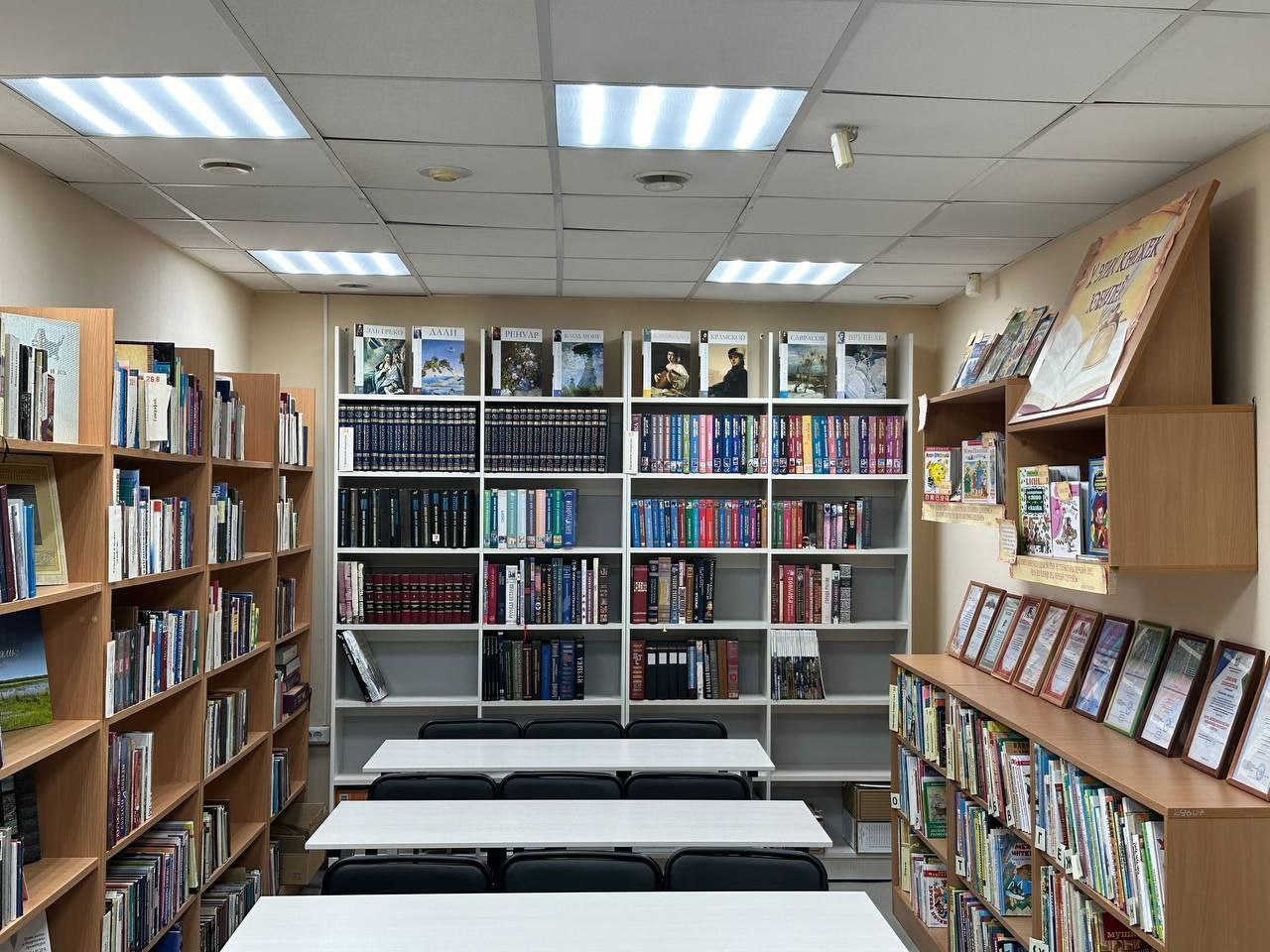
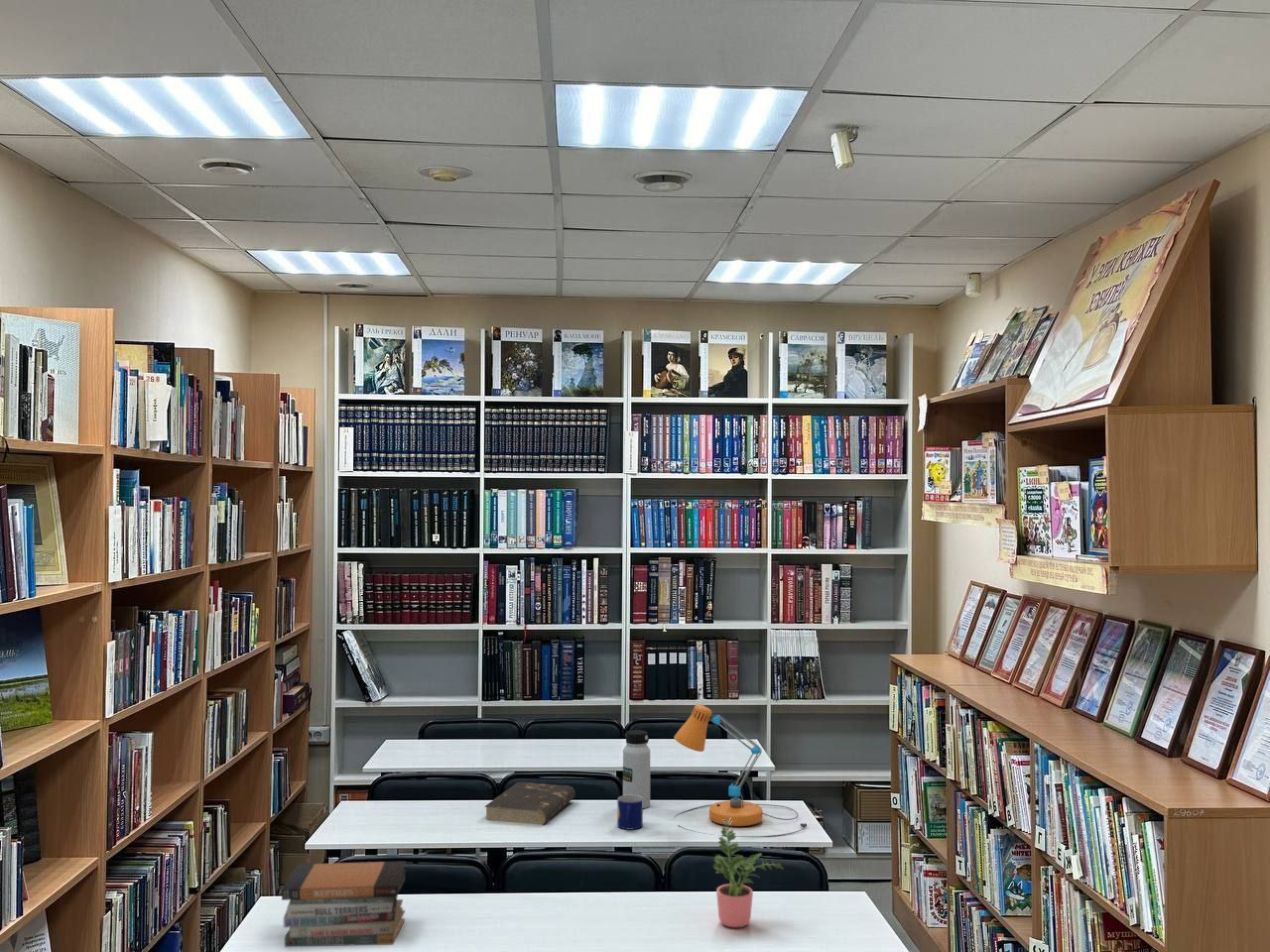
+ desk lamp [673,703,808,838]
+ book [483,781,576,826]
+ book stack [281,860,407,947]
+ water bottle [622,729,651,809]
+ mug [616,795,644,831]
+ potted plant [711,817,785,928]
